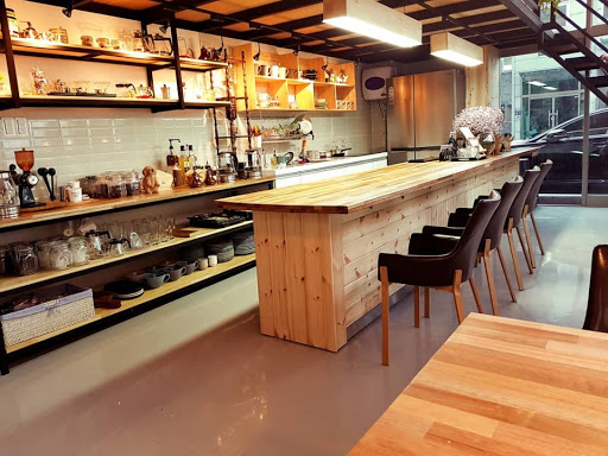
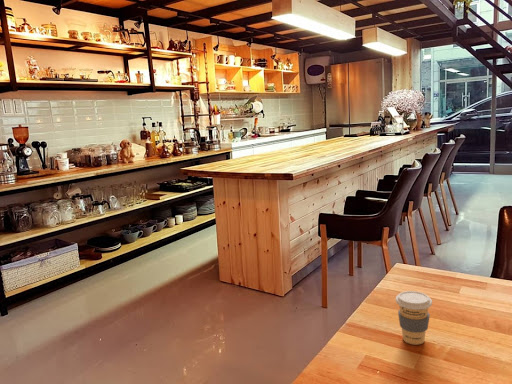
+ coffee cup [395,290,433,346]
